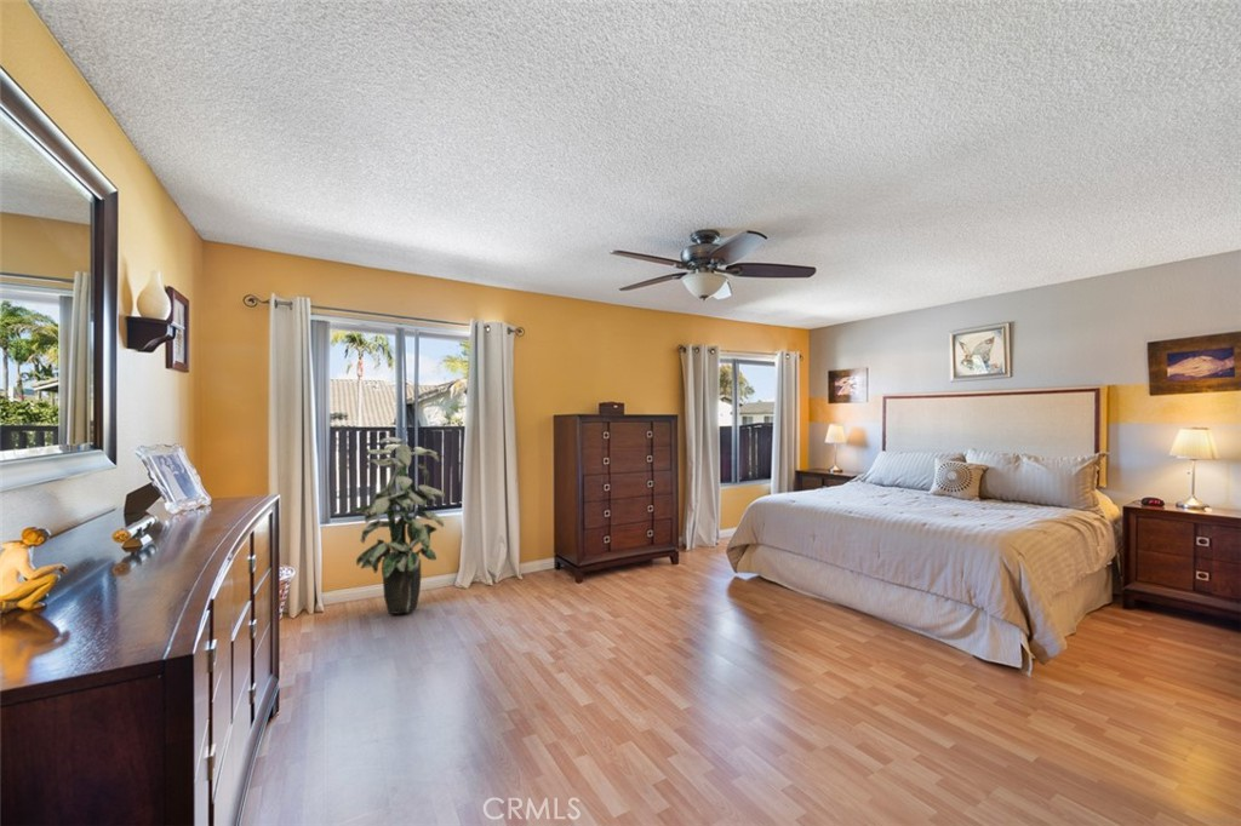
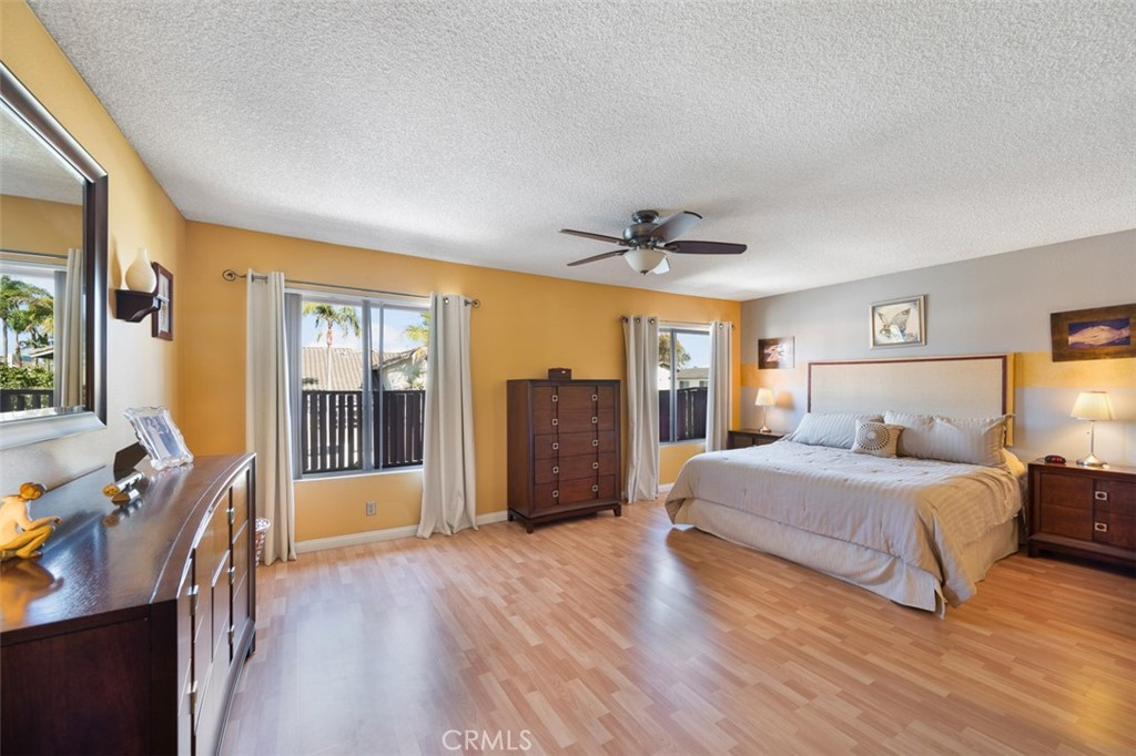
- indoor plant [350,436,446,615]
